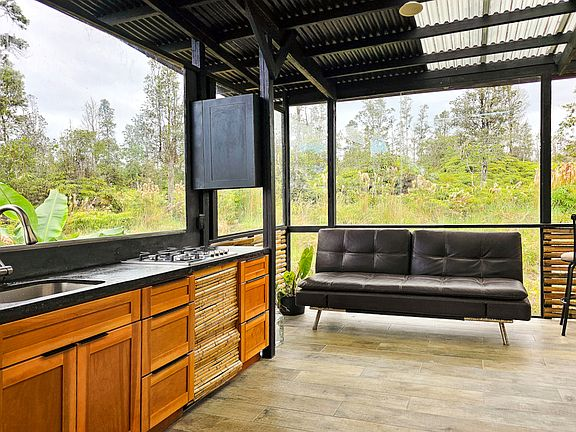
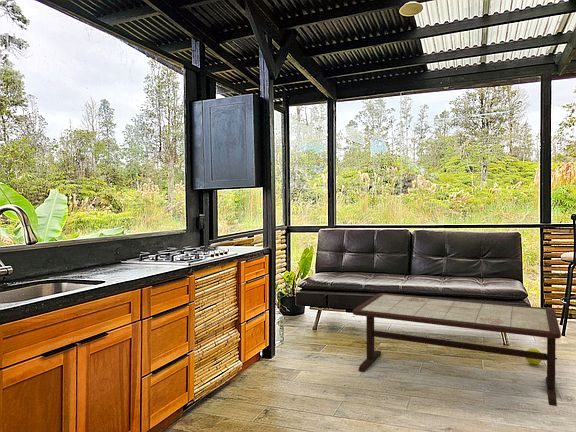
+ coffee table [352,292,562,407]
+ ball [525,347,543,365]
